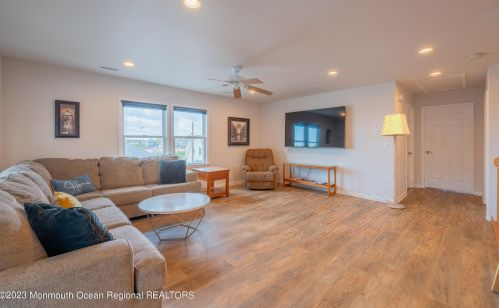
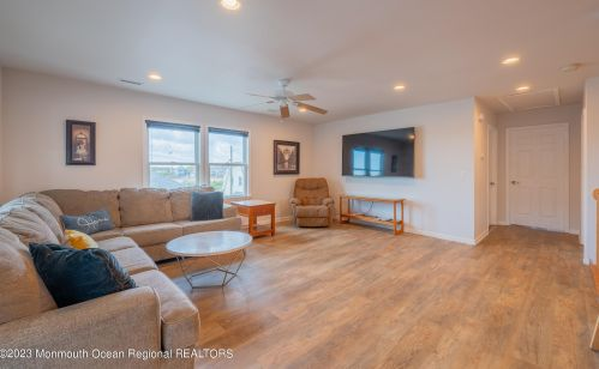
- lamp [380,113,411,210]
